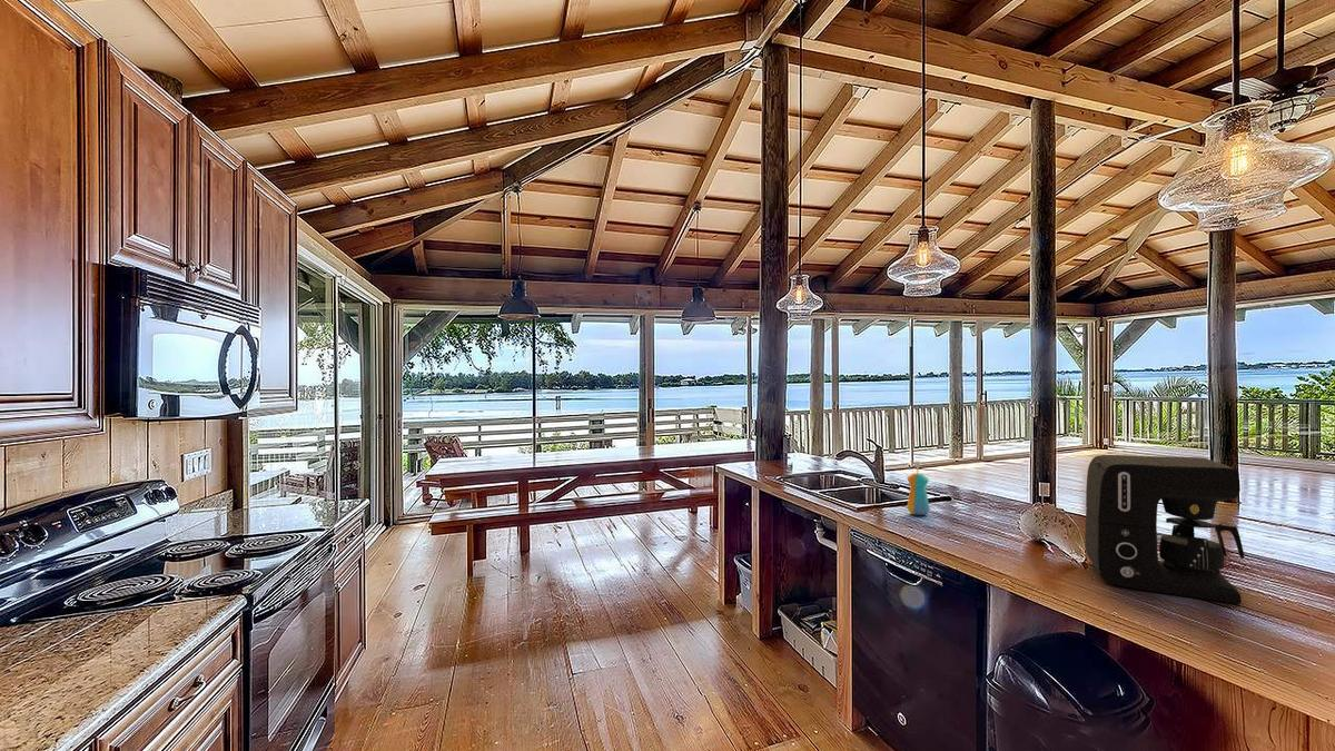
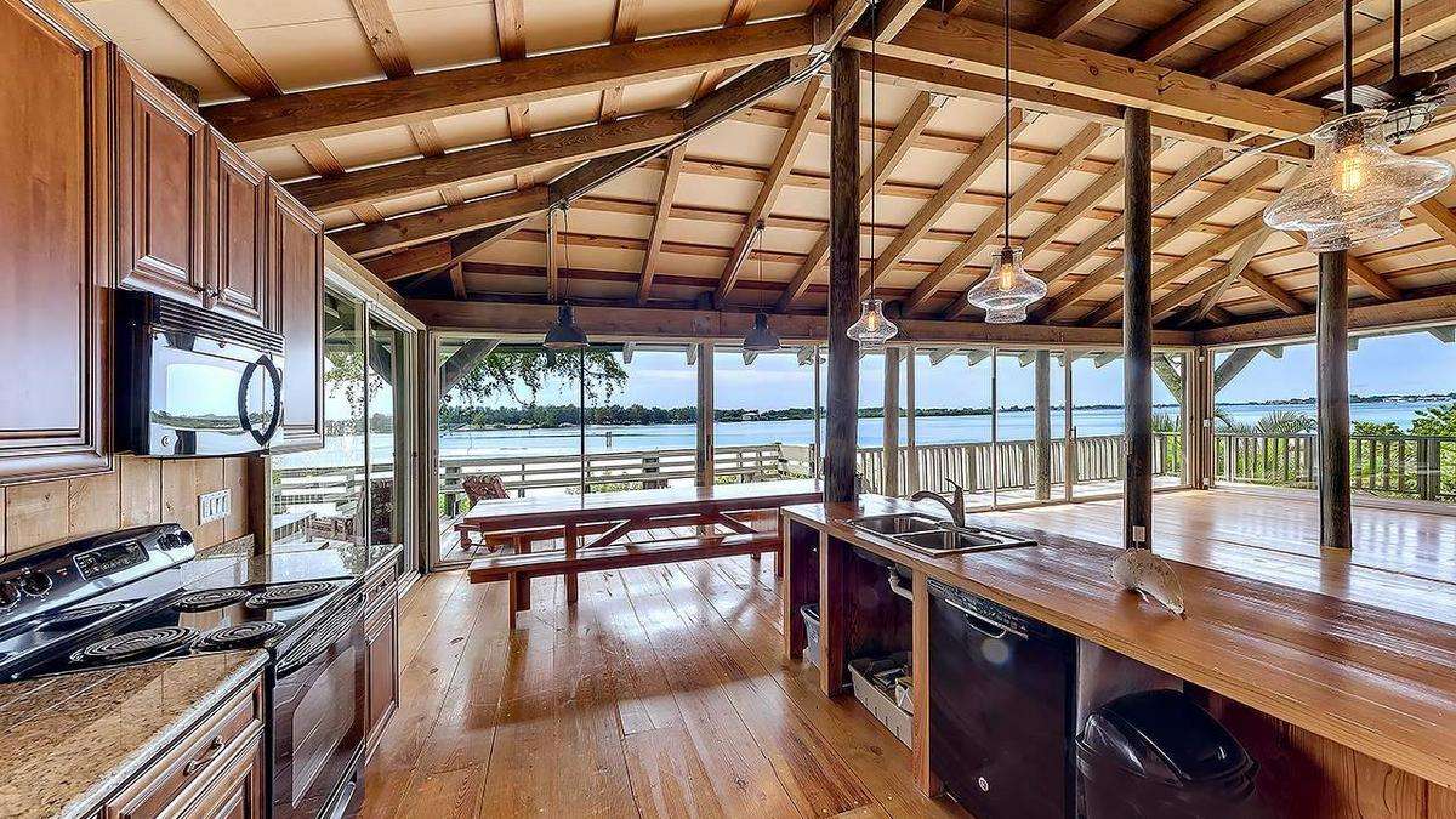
- soap dispenser [906,460,931,516]
- coffee maker [1084,454,1245,604]
